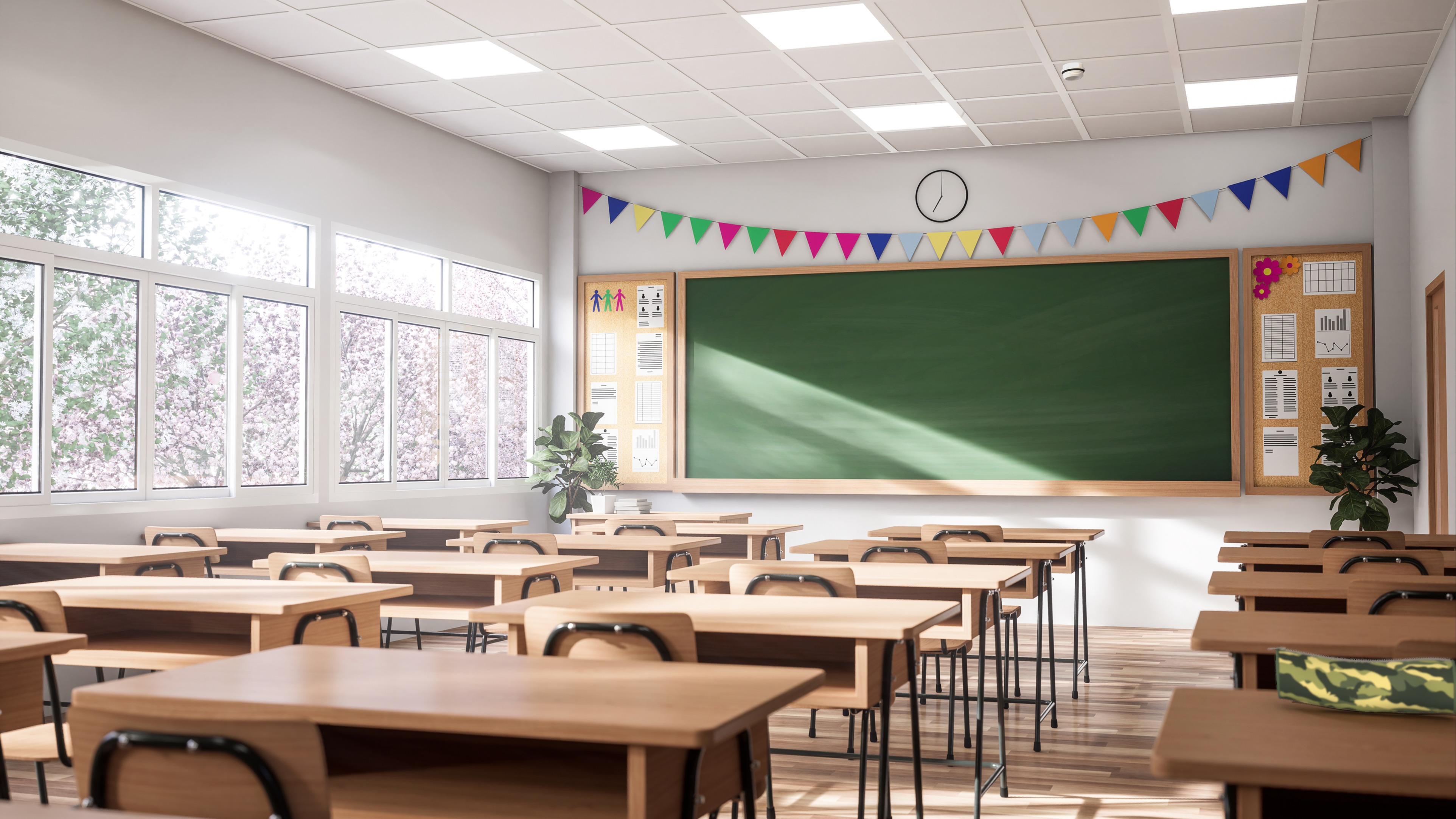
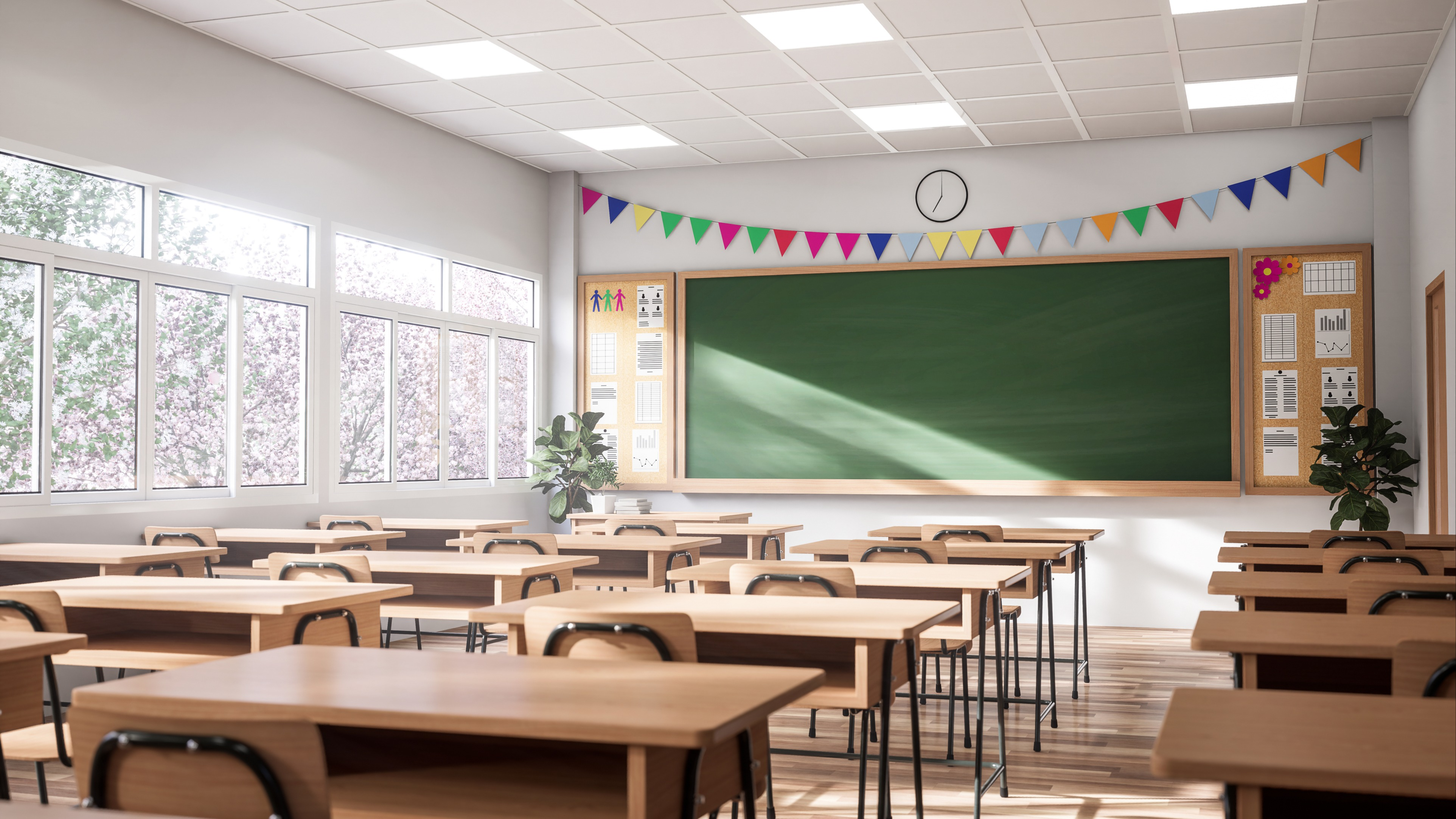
- smoke detector [1061,62,1085,81]
- pencil case [1267,646,1456,715]
